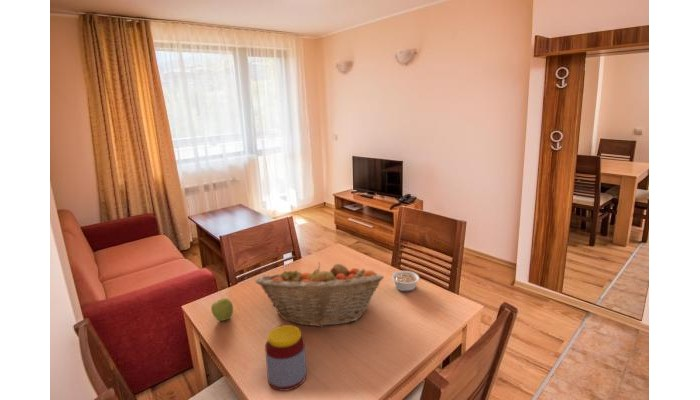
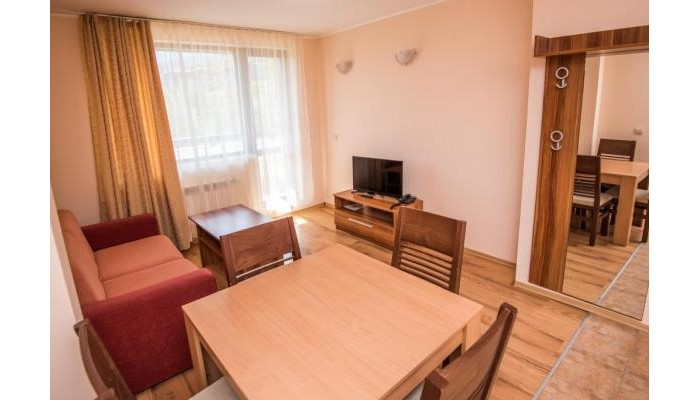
- jar [264,324,307,392]
- fruit basket [254,261,385,328]
- legume [391,270,420,292]
- apple [210,297,234,322]
